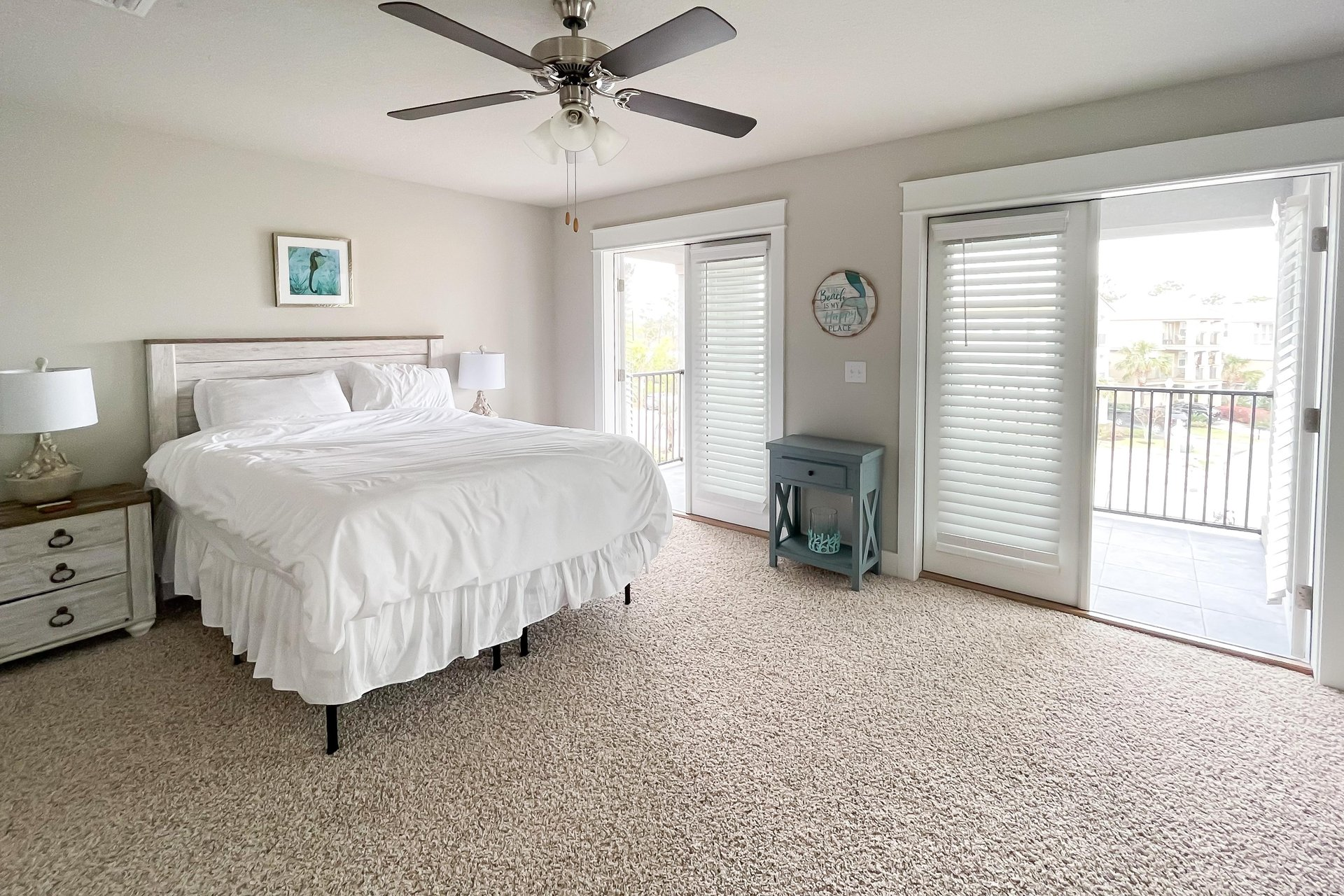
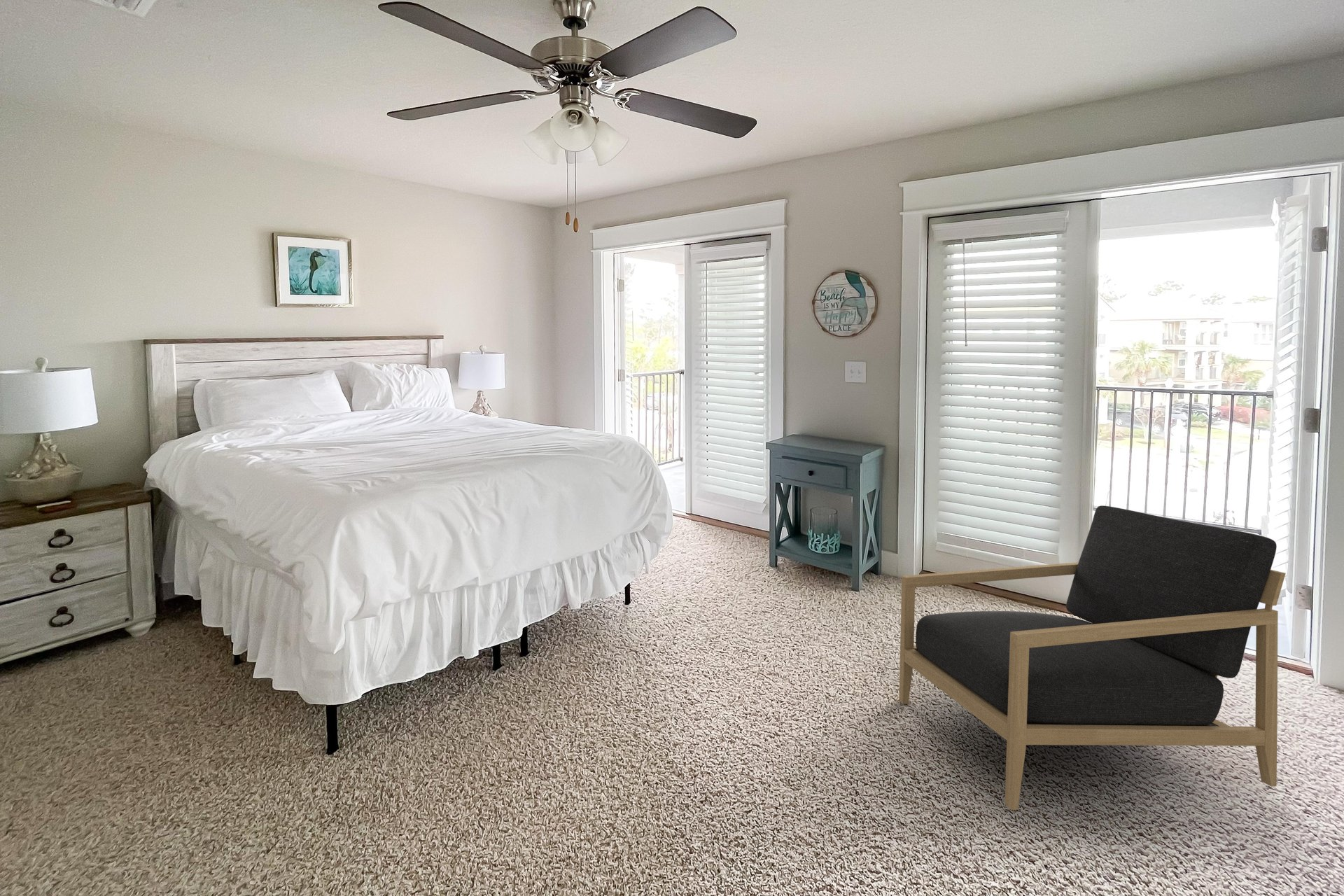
+ armchair [898,505,1286,811]
